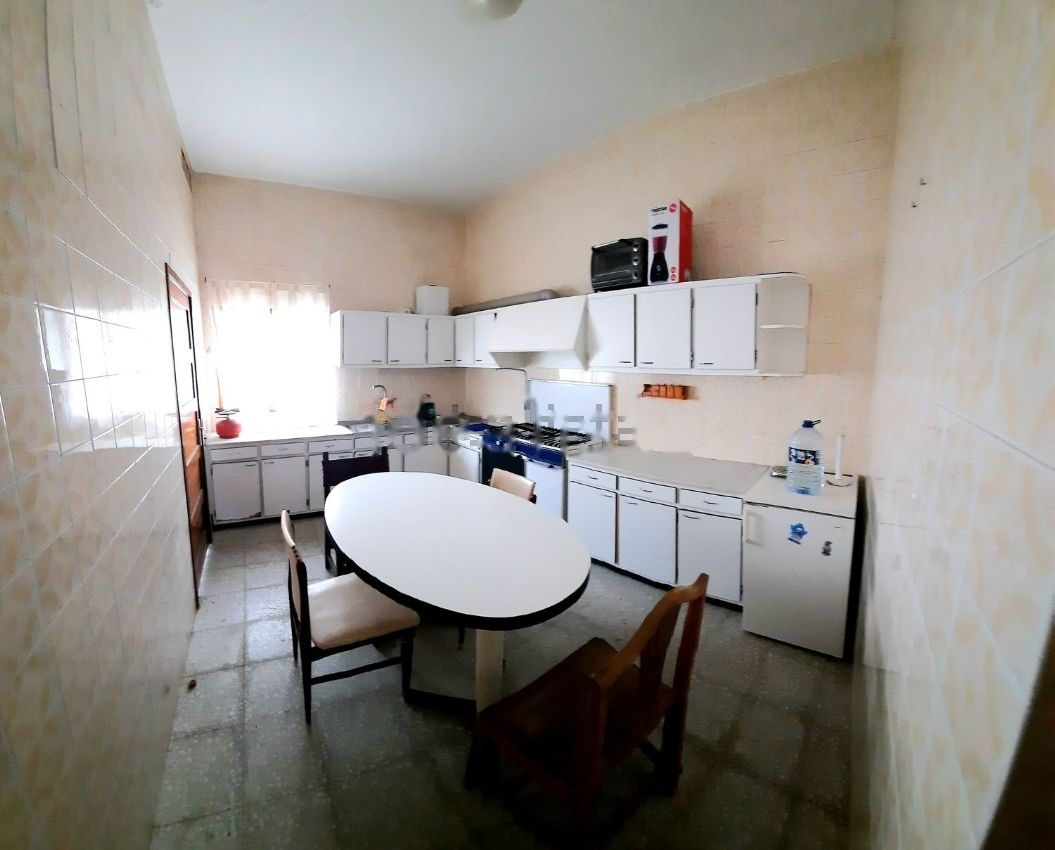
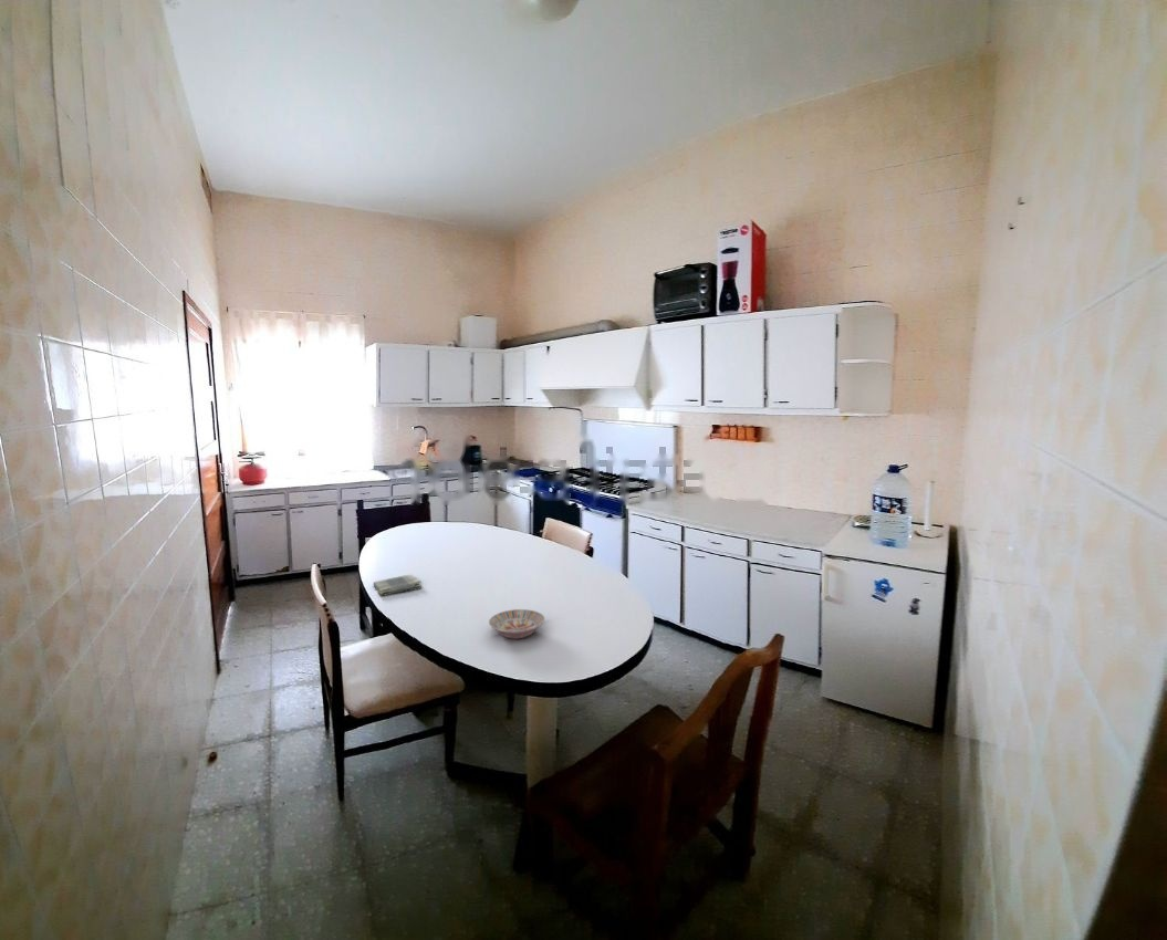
+ dish towel [372,574,423,597]
+ bowl [488,608,545,640]
